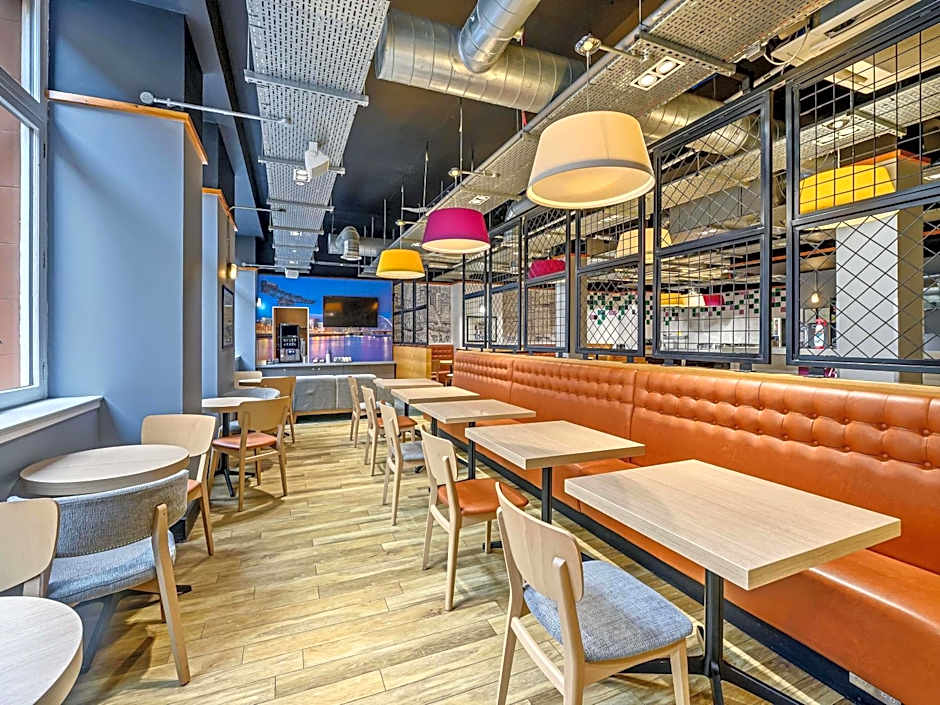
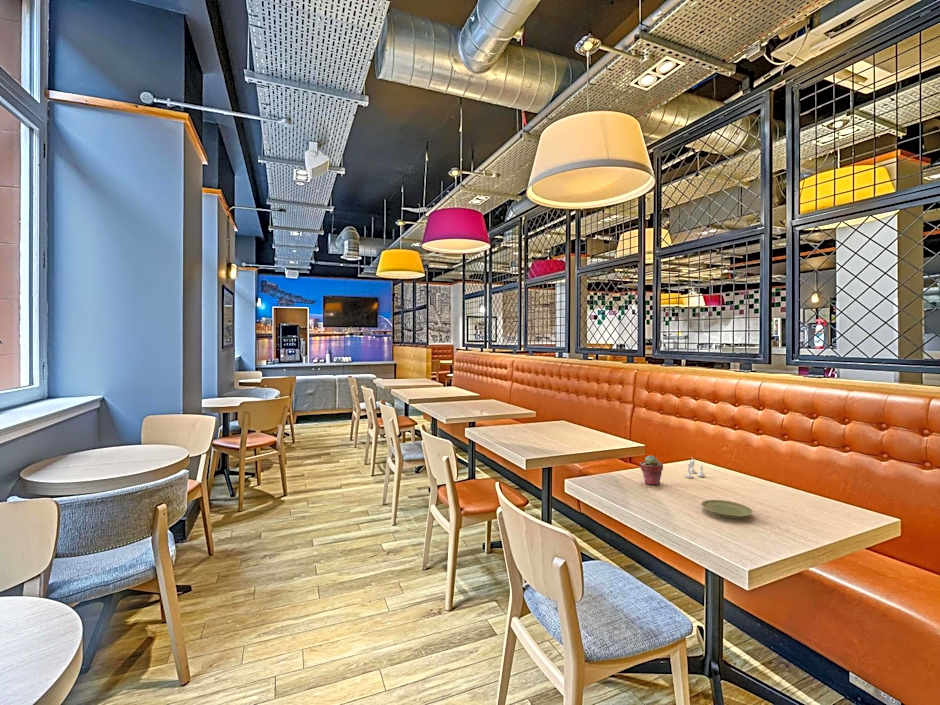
+ potted succulent [639,454,664,486]
+ plate [700,499,754,519]
+ salt and pepper shaker set [684,457,706,479]
